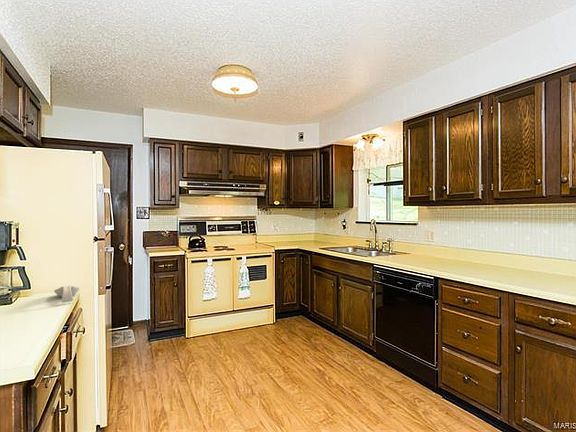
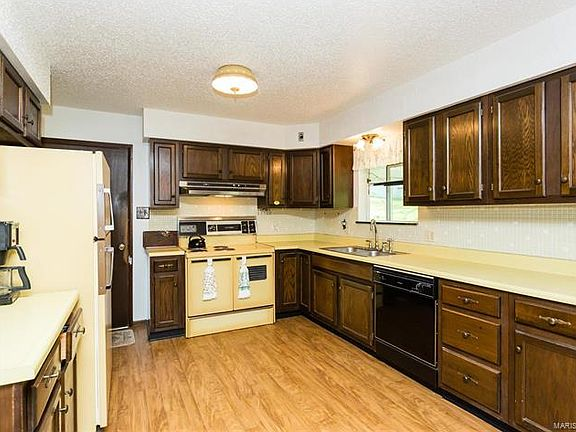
- spoon rest [53,285,81,303]
